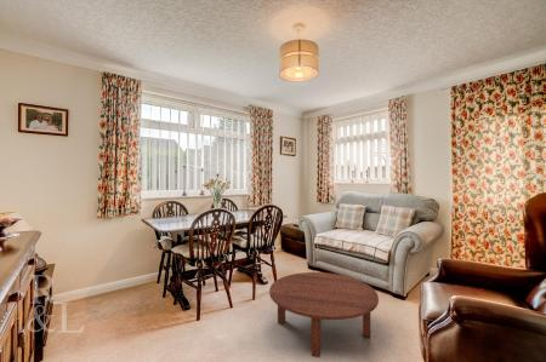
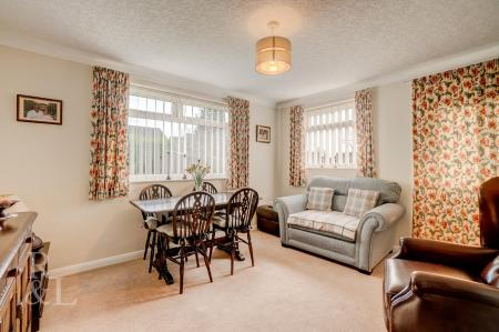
- coffee table [268,271,380,358]
